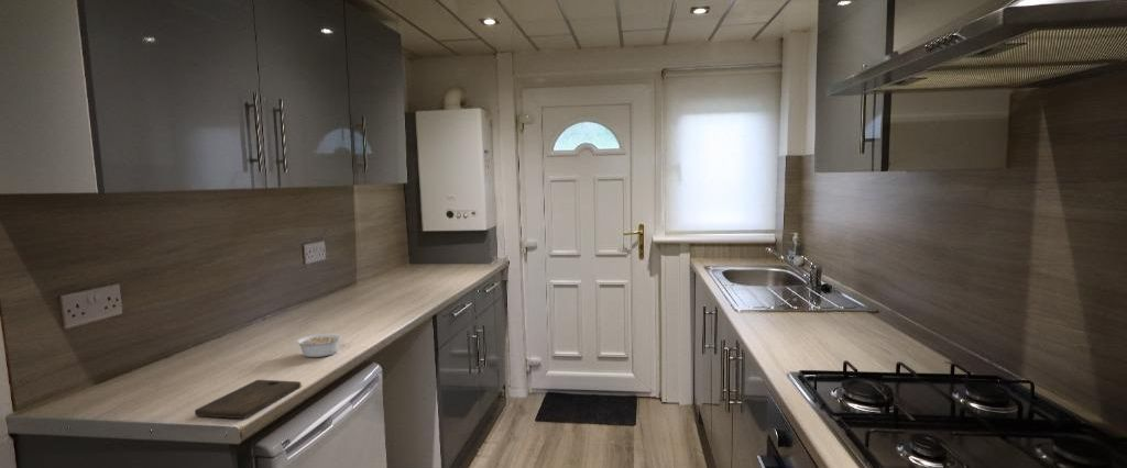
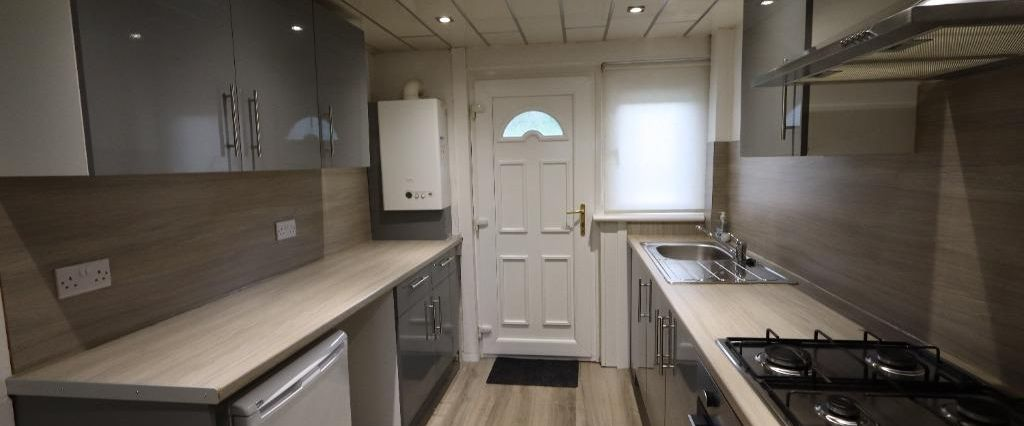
- legume [295,333,343,358]
- cutting board [194,379,302,420]
